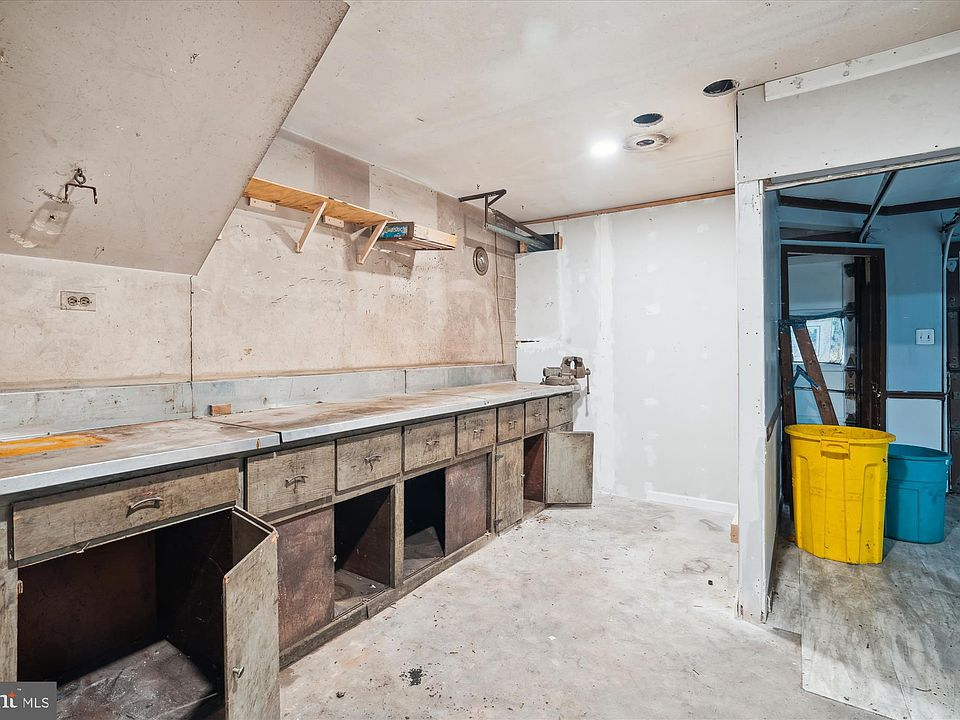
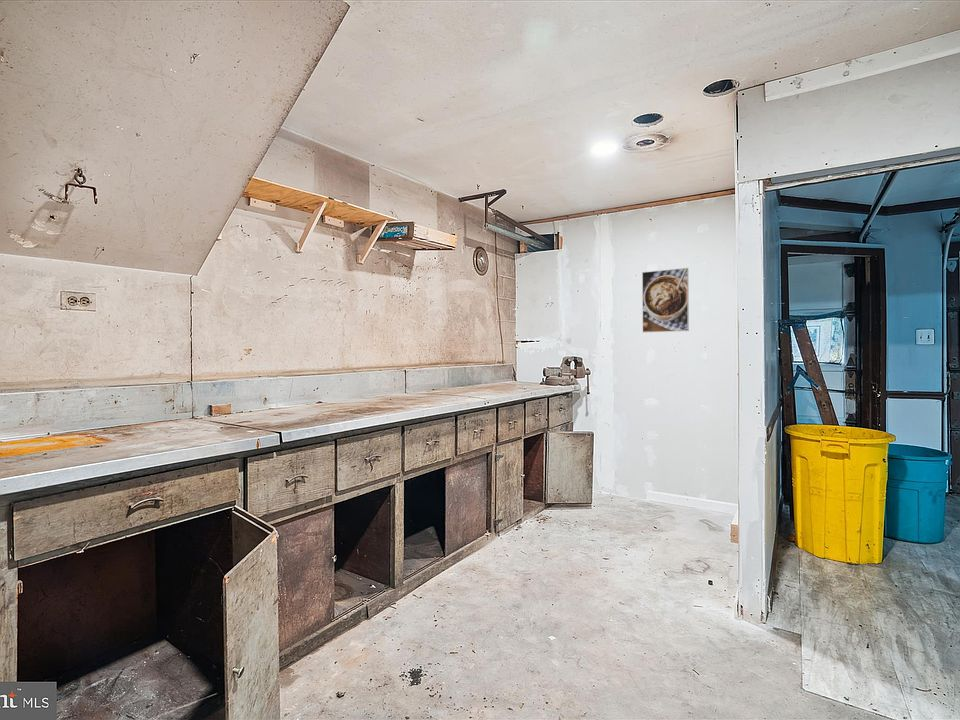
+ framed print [641,267,690,333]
